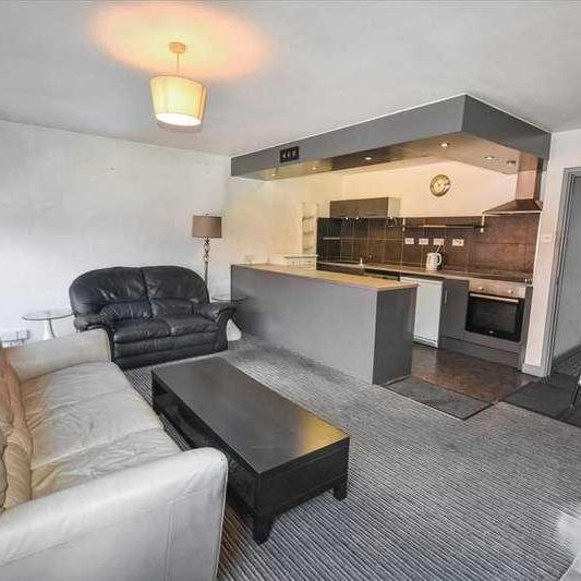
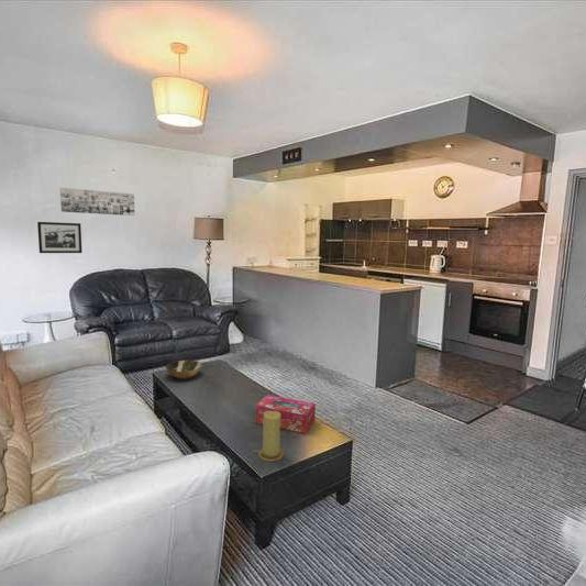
+ candle [257,411,284,462]
+ bowl [165,360,203,380]
+ picture frame [36,221,82,254]
+ wall art [59,187,135,217]
+ tissue box [254,394,317,434]
